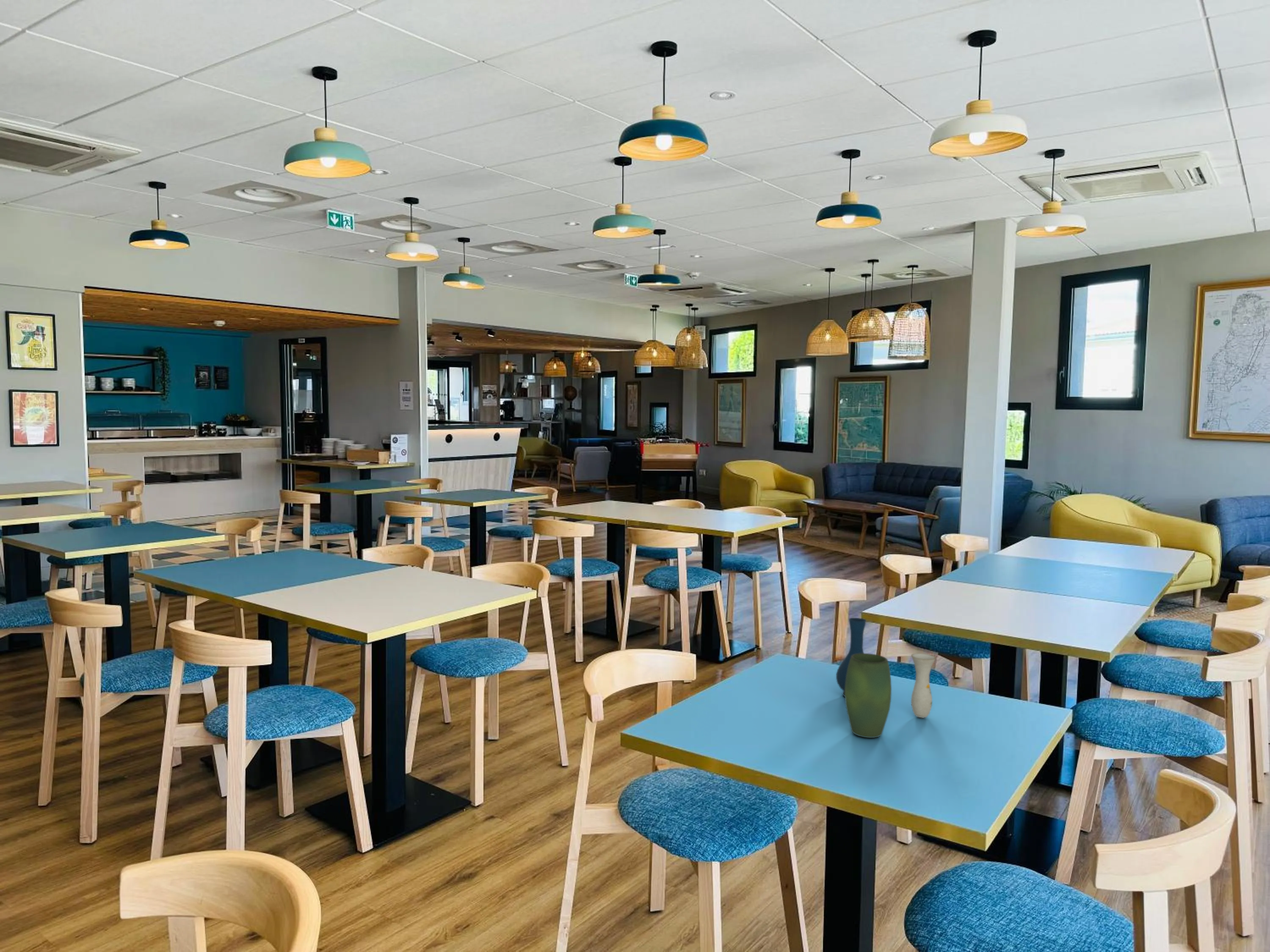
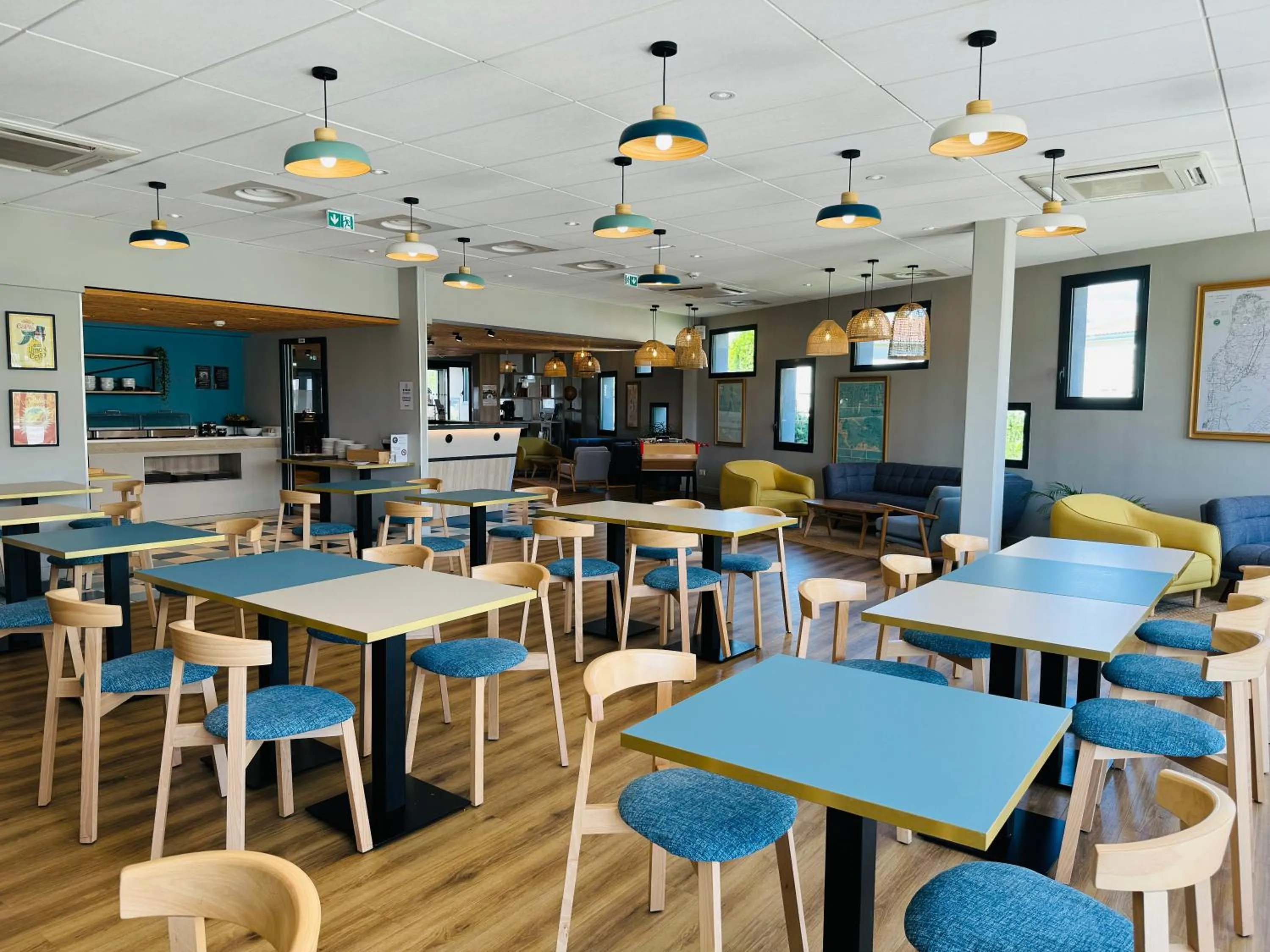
- vase [836,617,936,738]
